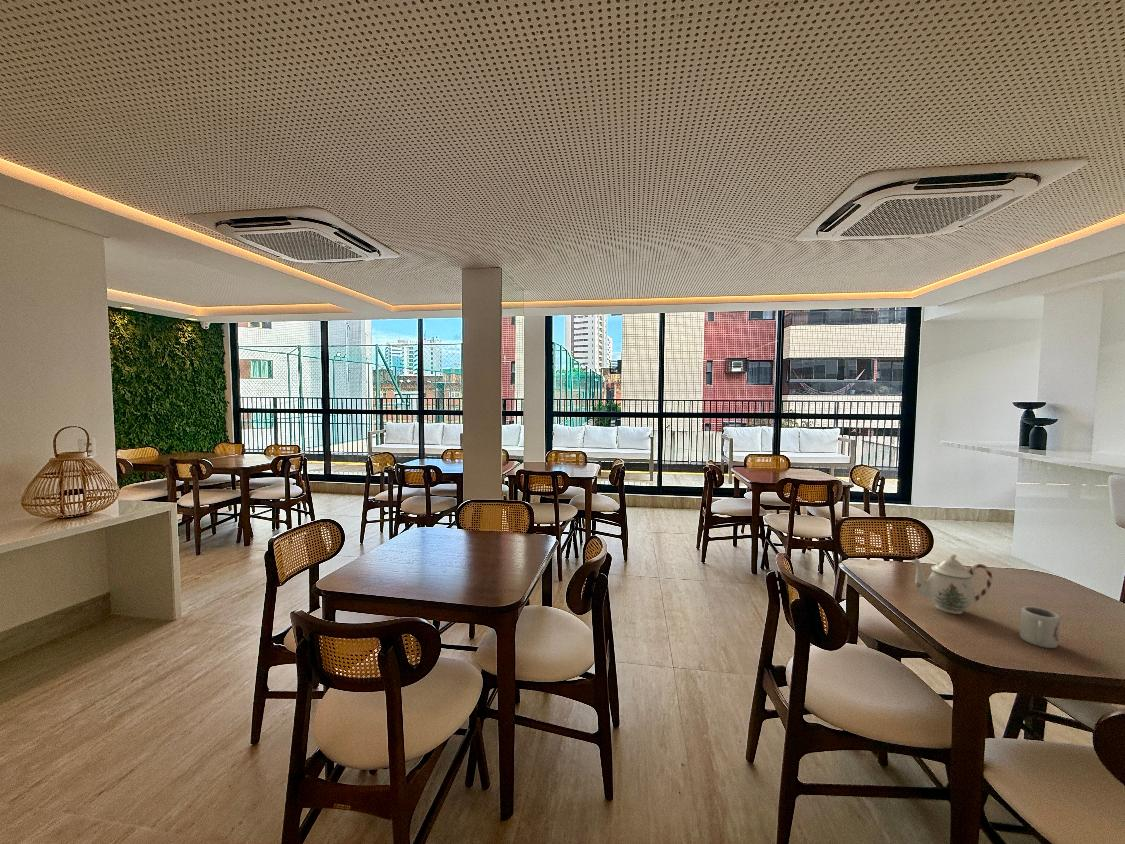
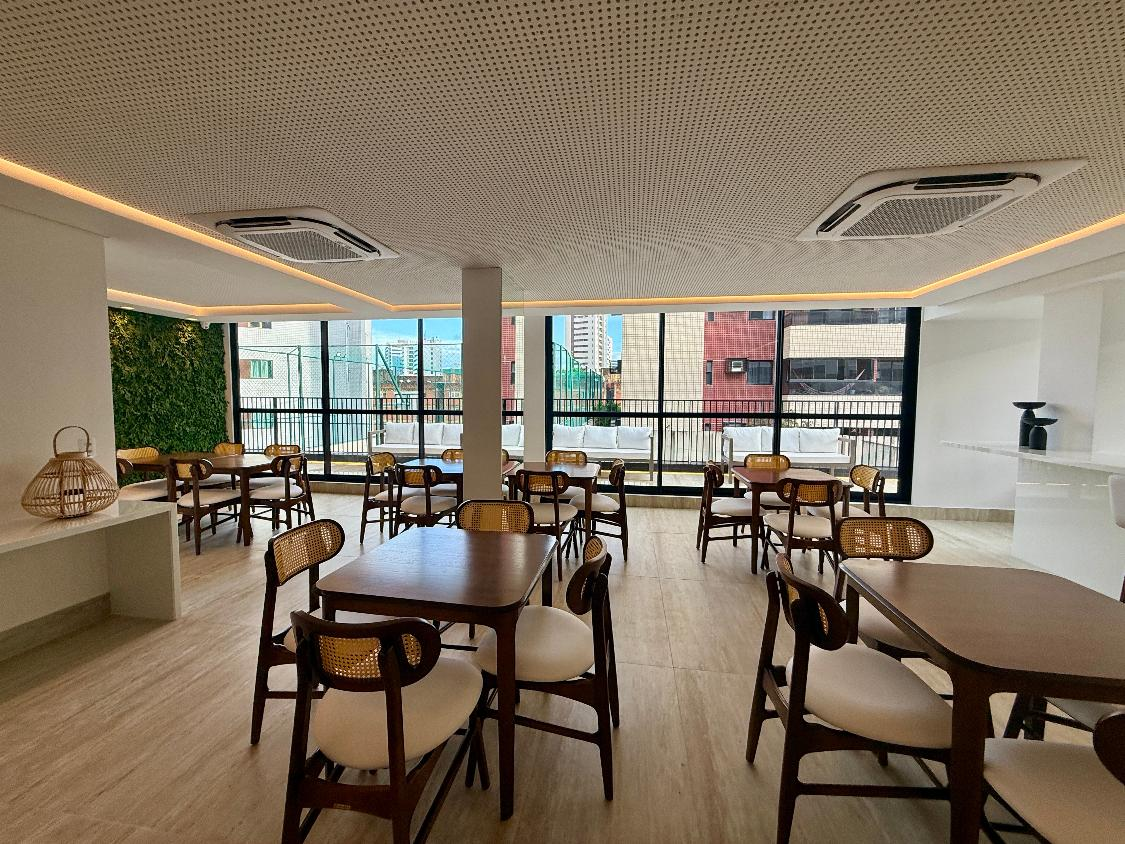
- cup [1019,605,1061,649]
- teapot [910,553,993,615]
